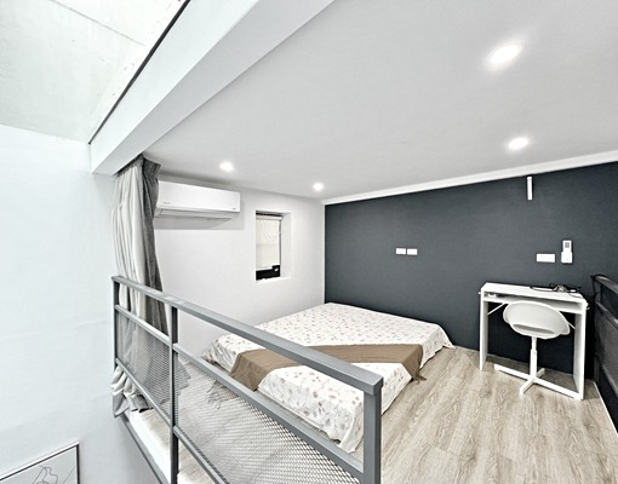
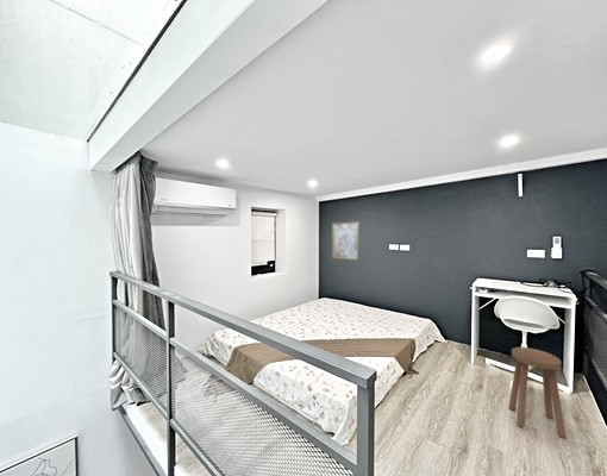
+ wall art [331,220,361,262]
+ stool [508,346,568,439]
